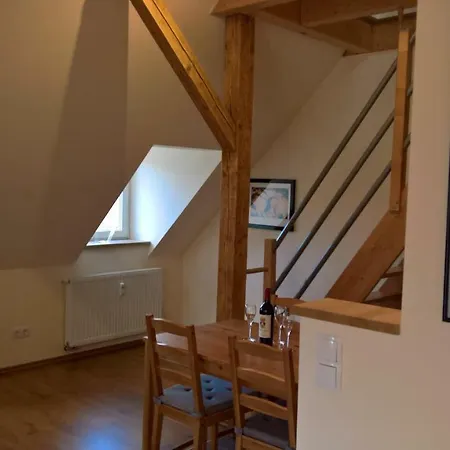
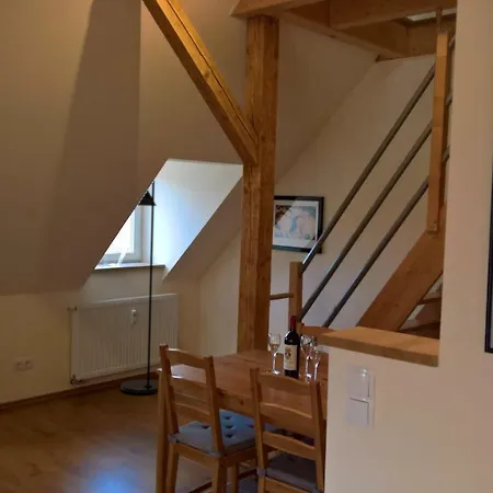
+ floor lamp [121,180,159,394]
